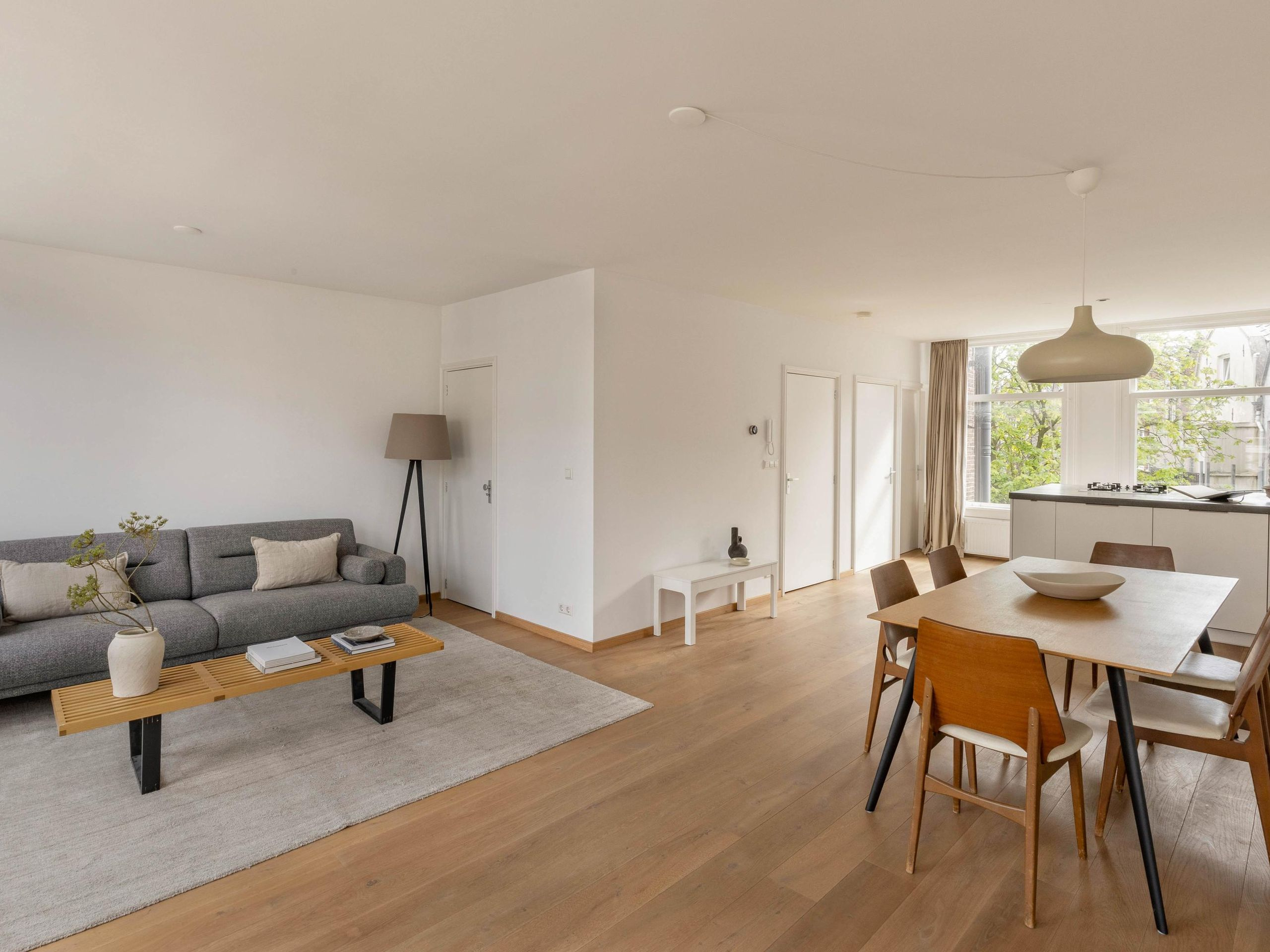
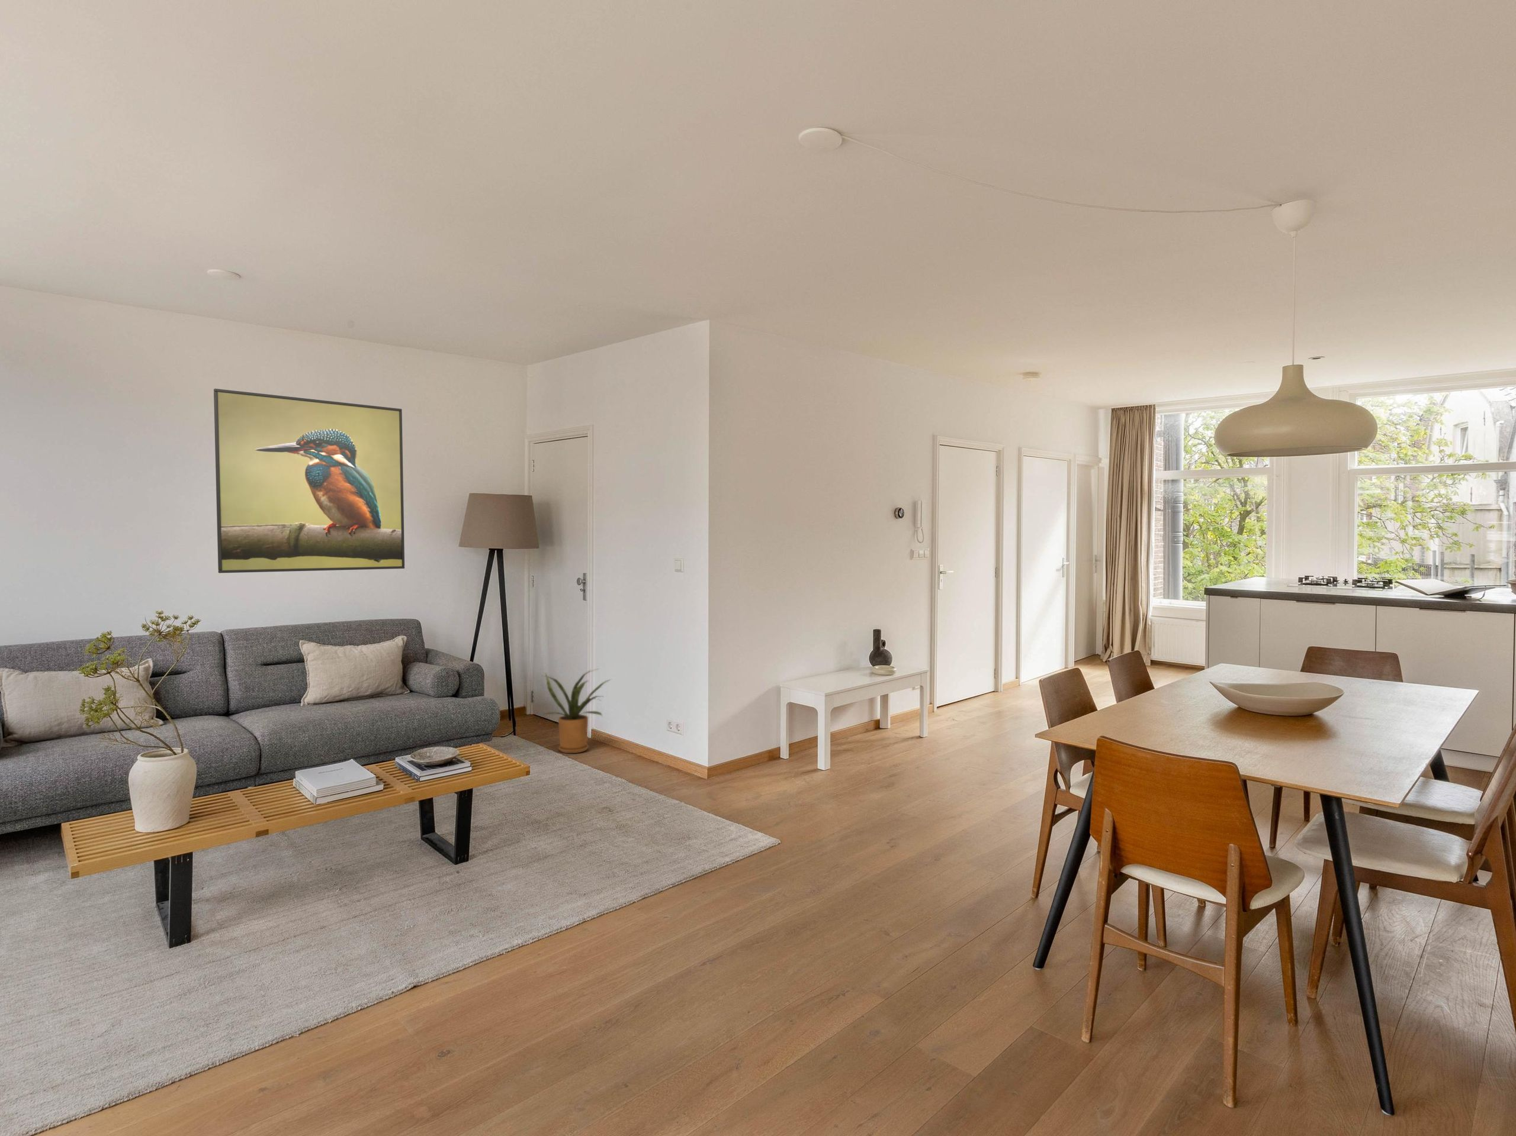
+ house plant [540,668,611,754]
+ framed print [214,388,405,573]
